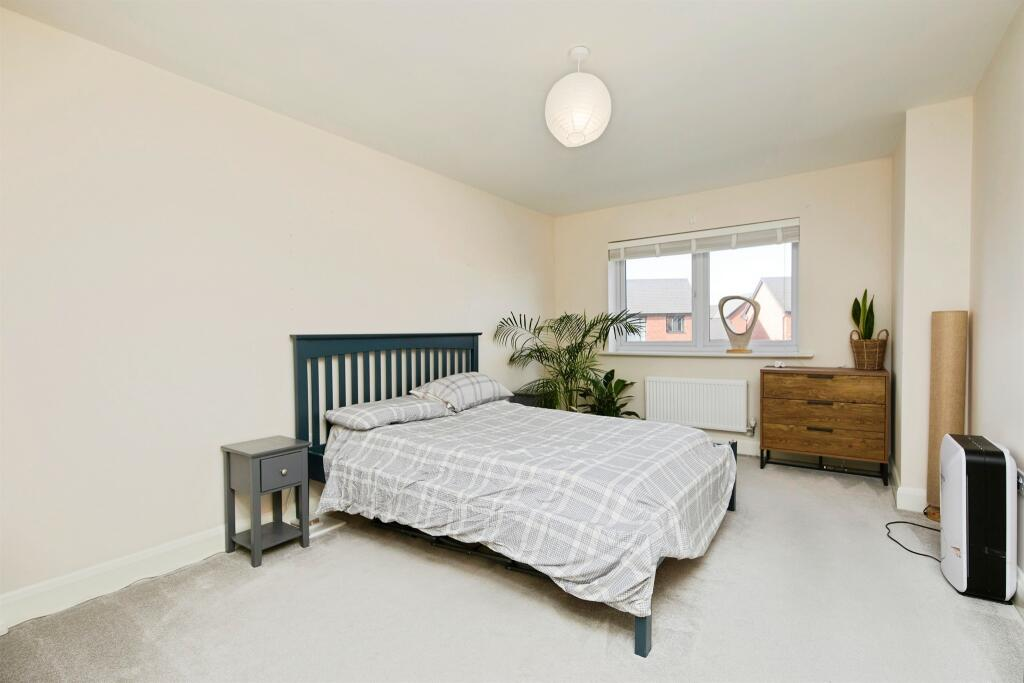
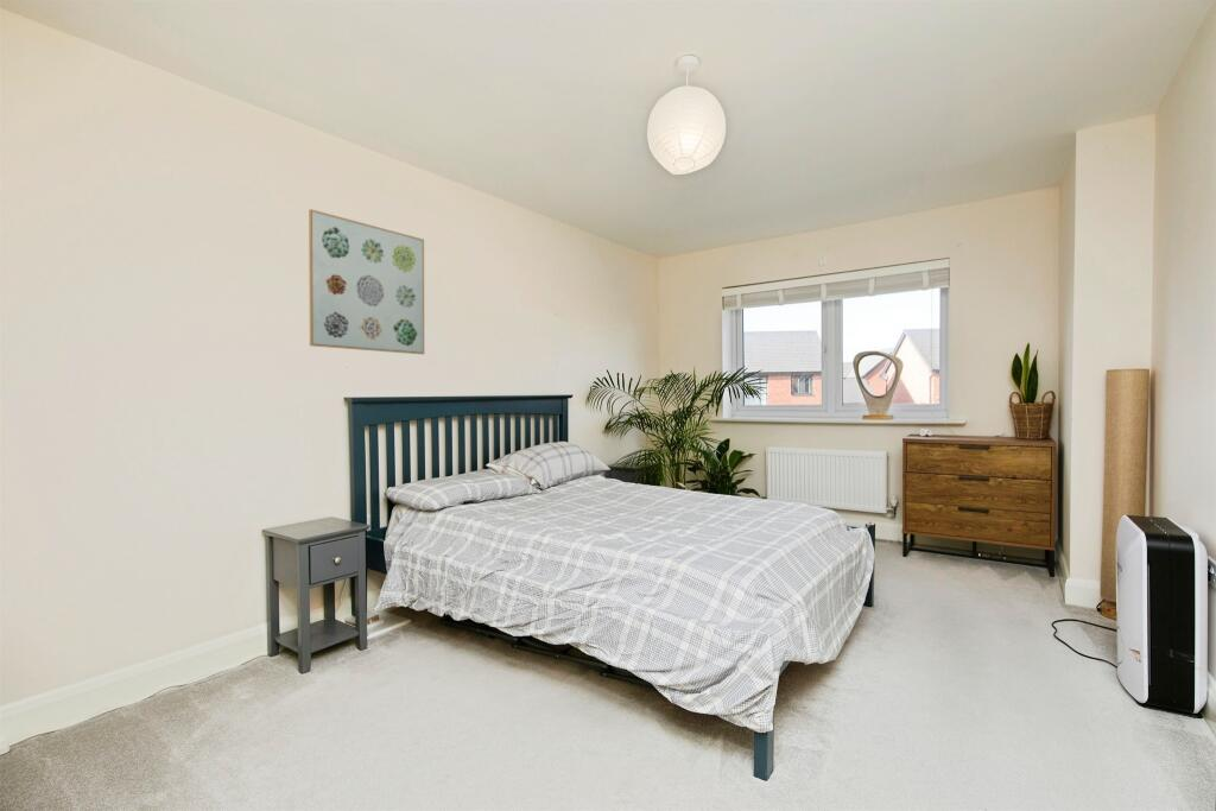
+ wall art [308,208,425,355]
